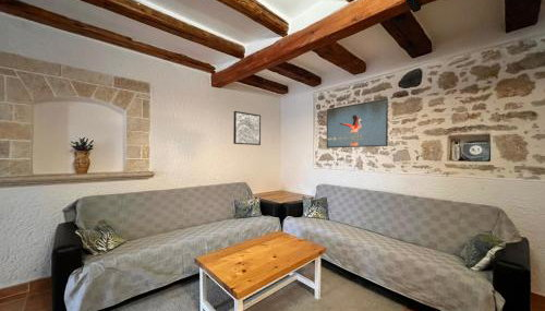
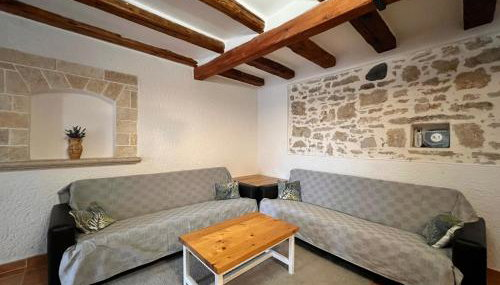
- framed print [326,97,389,149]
- wall art [232,110,262,146]
